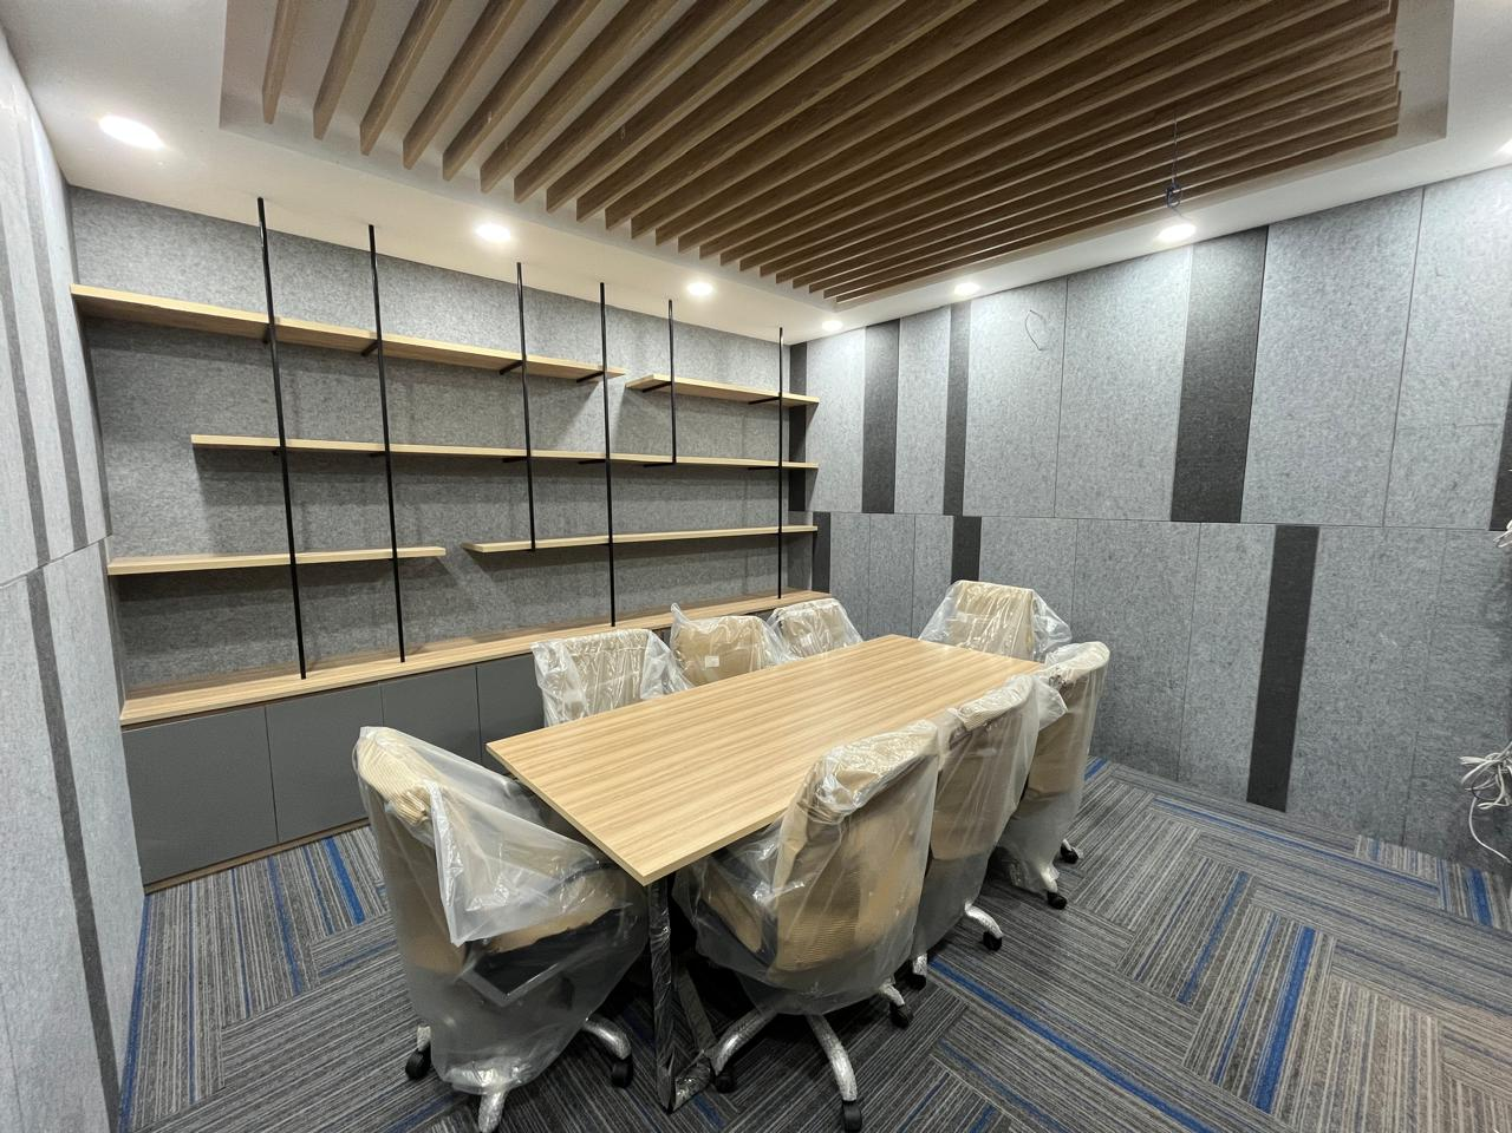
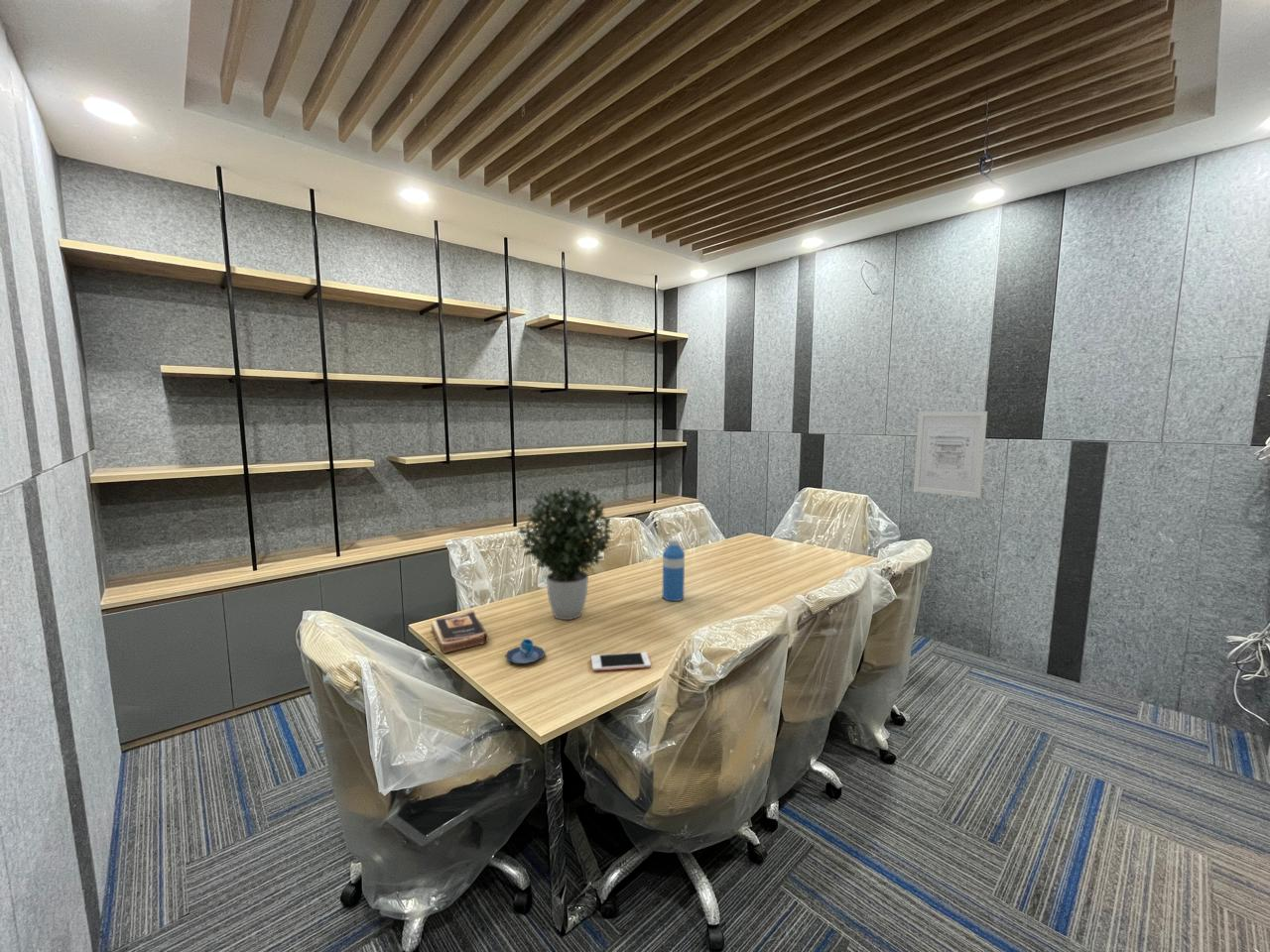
+ wall art [913,411,988,499]
+ potted plant [516,486,615,621]
+ book [431,610,489,654]
+ cell phone [590,652,652,672]
+ mug [504,638,546,664]
+ water bottle [662,537,686,602]
